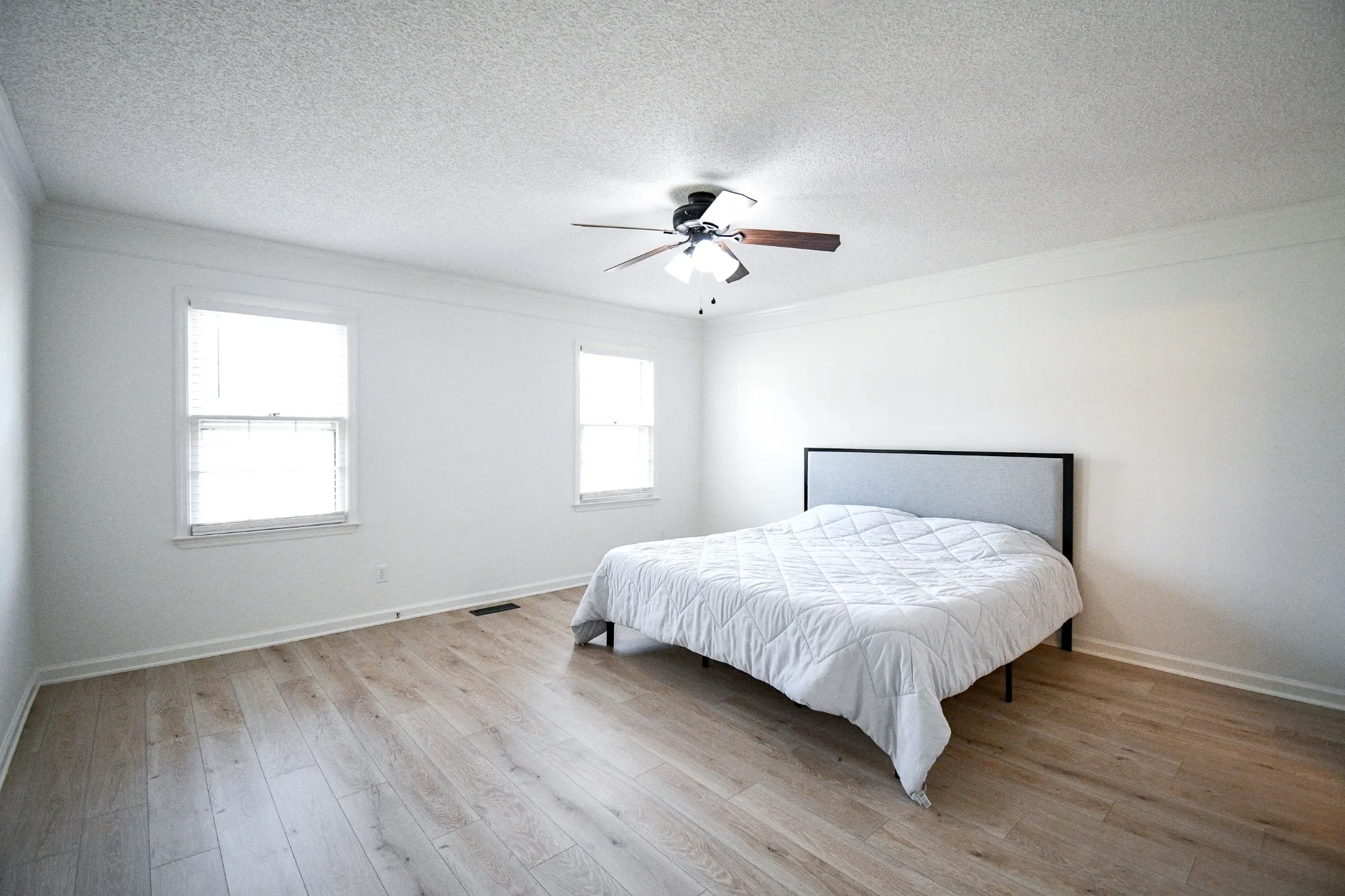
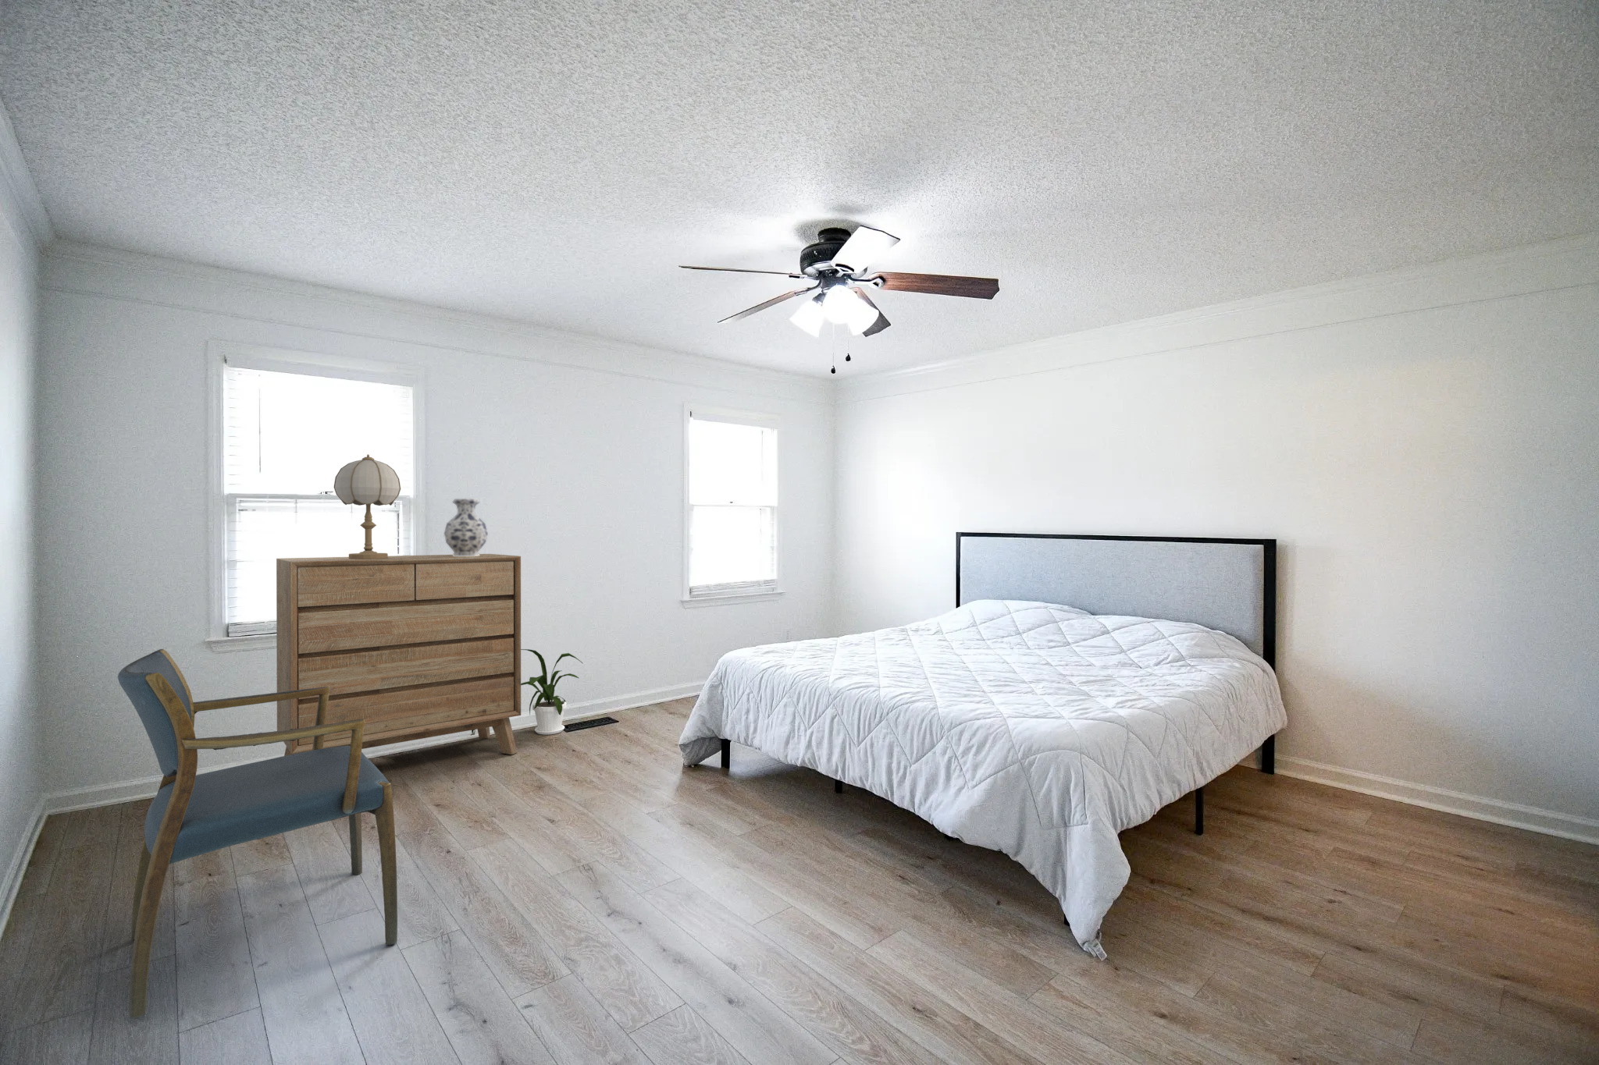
+ dresser [276,553,522,756]
+ house plant [521,648,584,736]
+ table lamp [333,453,402,559]
+ vase [443,498,489,556]
+ armchair [118,648,398,1020]
